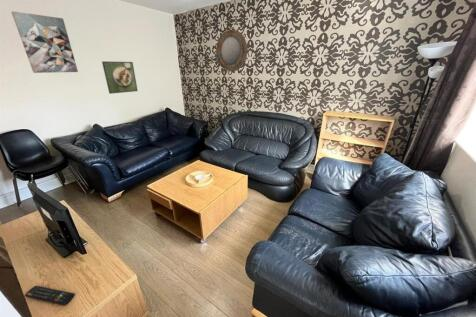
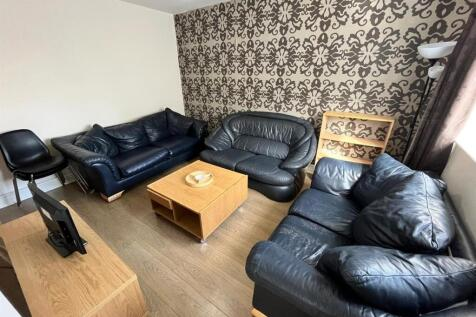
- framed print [101,60,139,95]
- wall art [11,10,79,74]
- home mirror [215,29,248,72]
- remote control [24,285,76,306]
